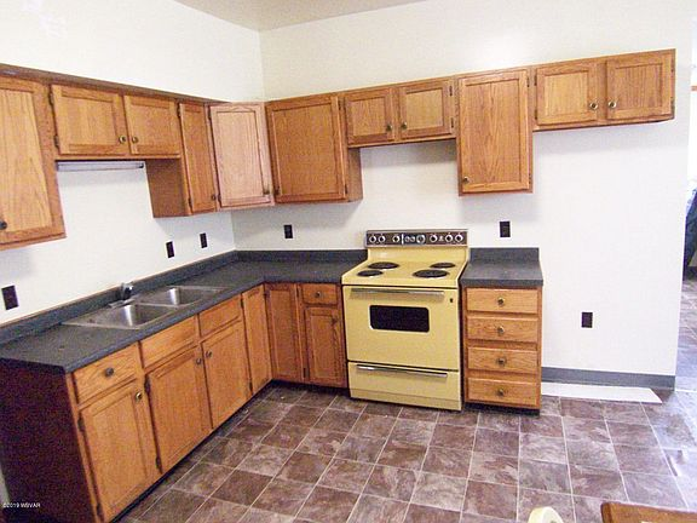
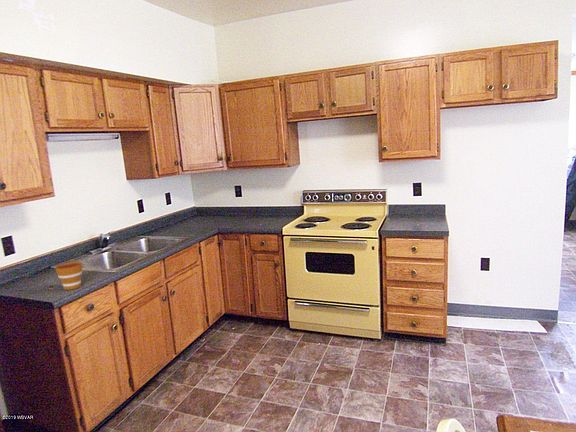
+ cup [54,261,83,291]
